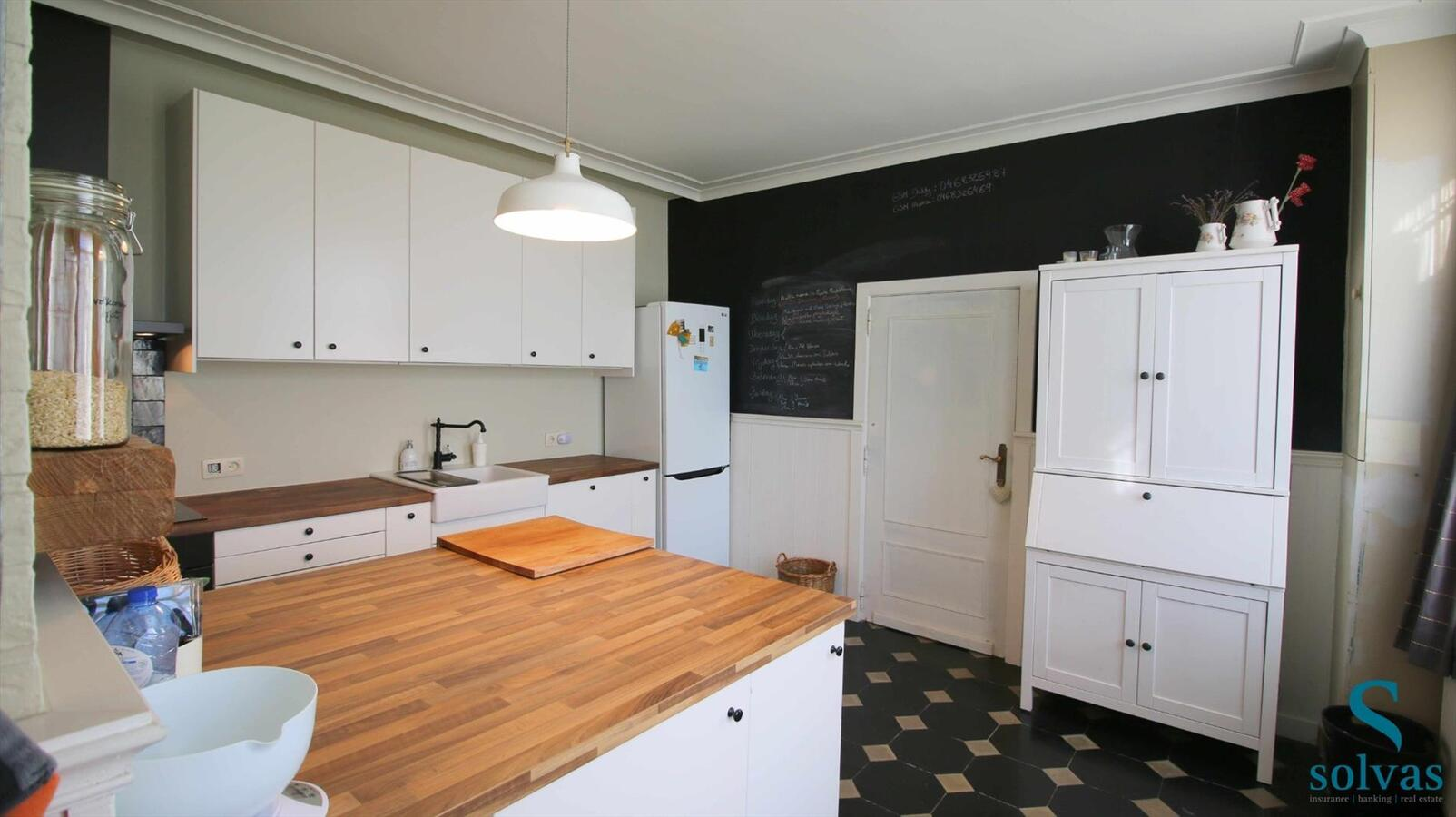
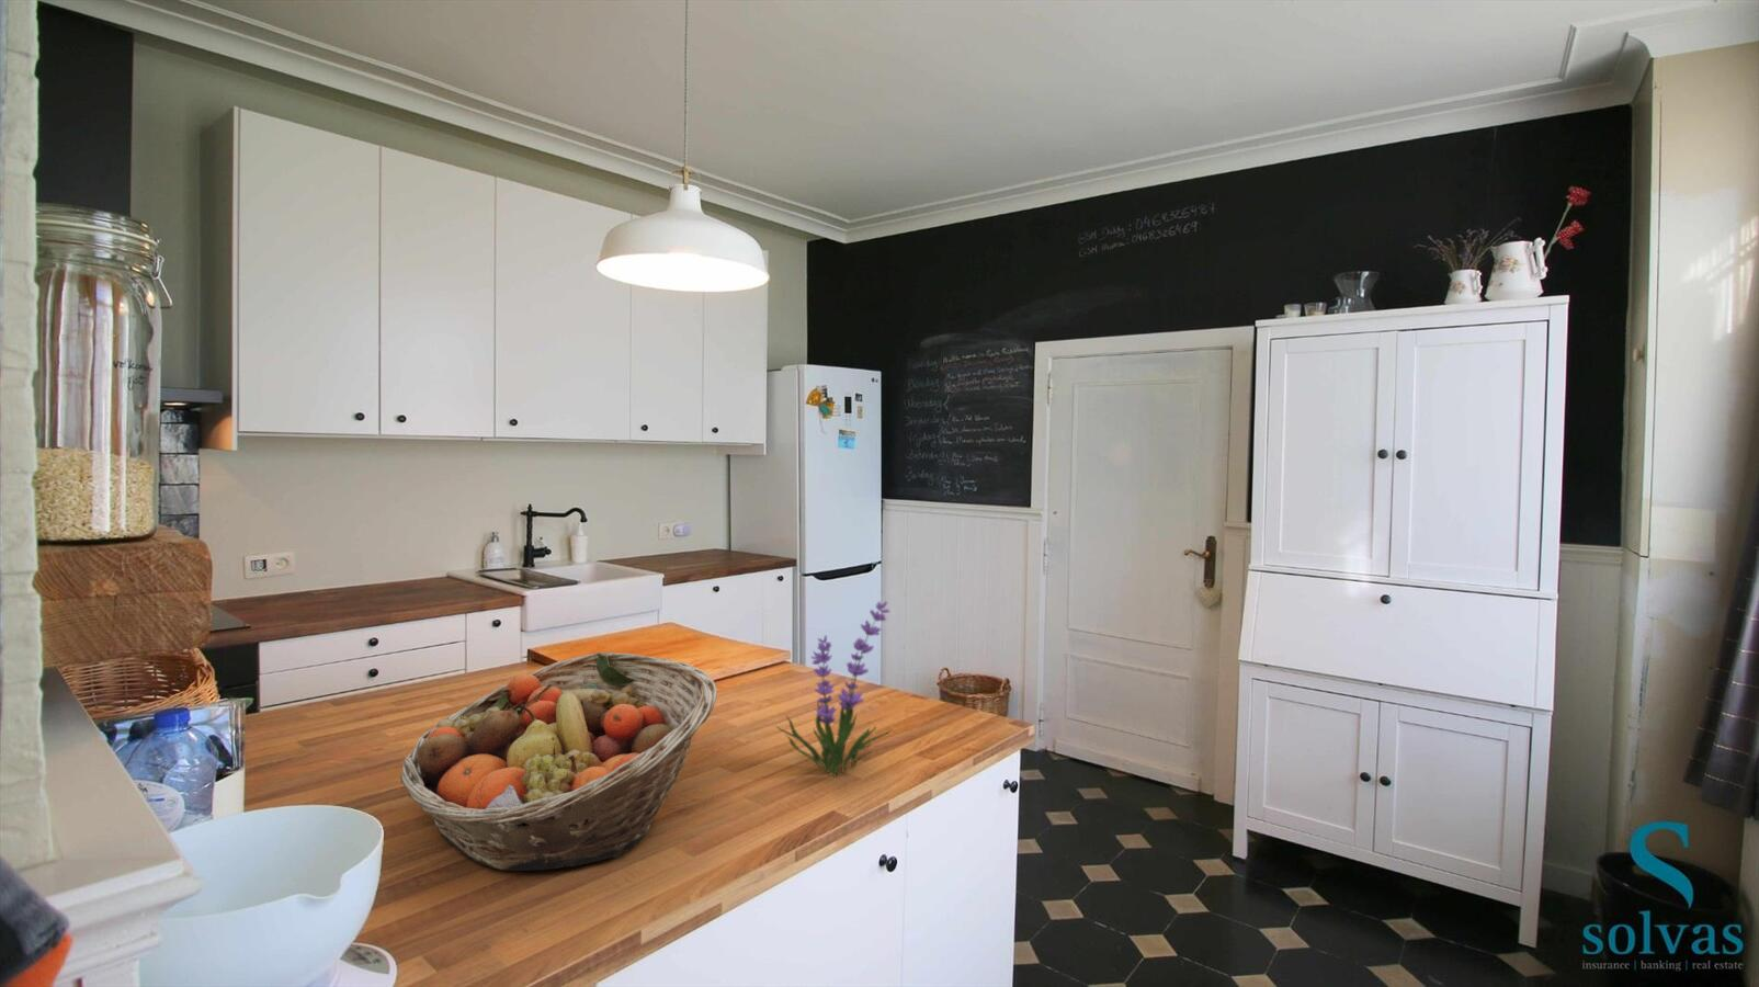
+ plant [774,600,893,779]
+ fruit basket [399,651,719,872]
